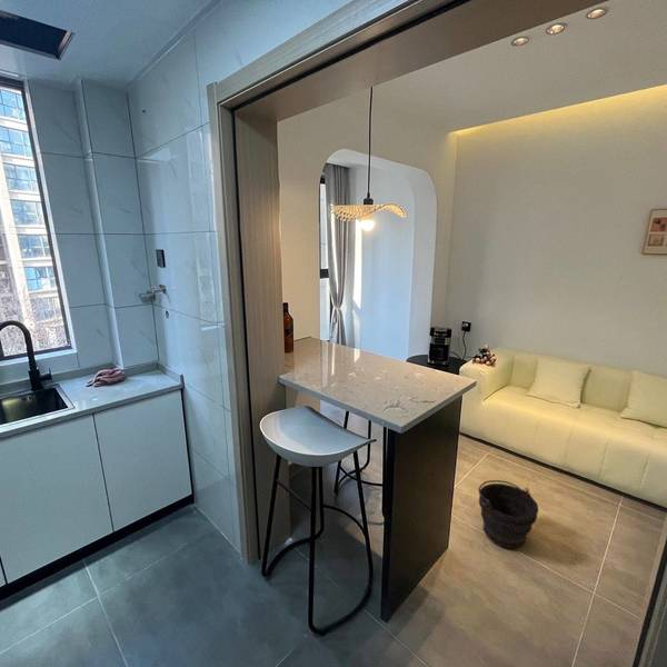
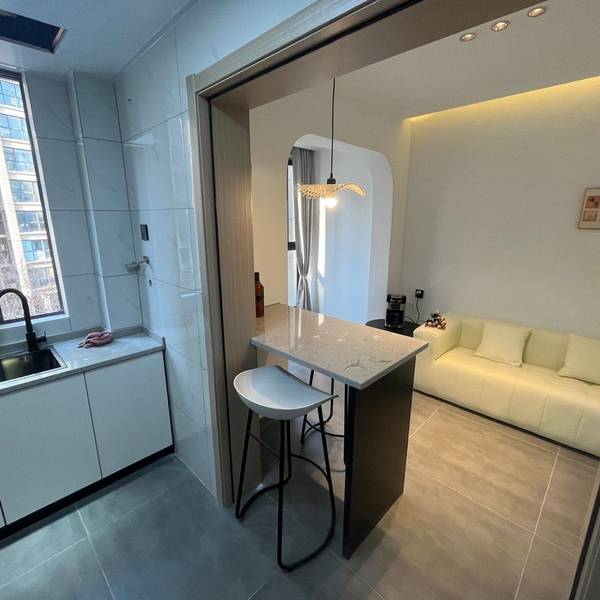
- bucket [478,479,539,549]
